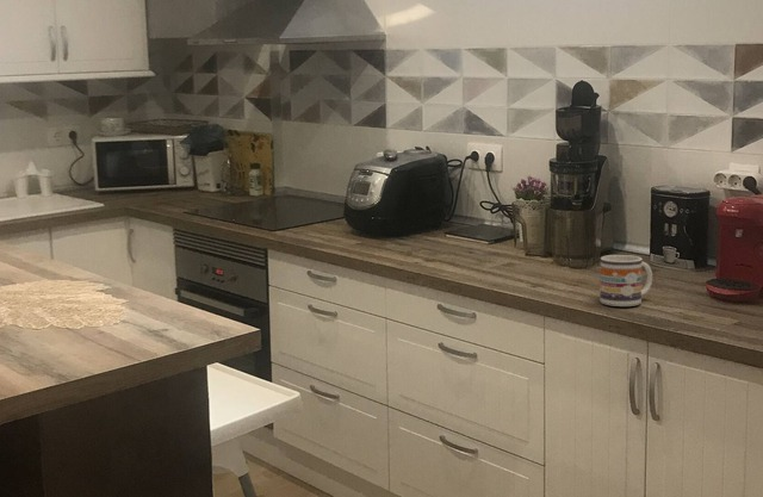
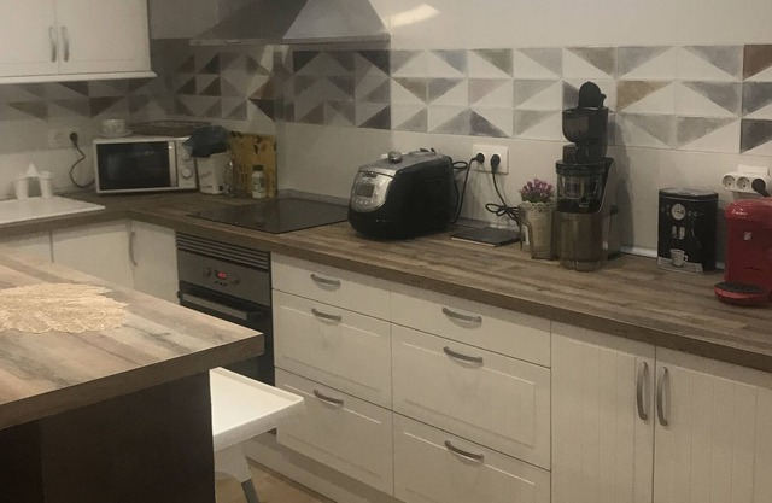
- mug [598,254,653,307]
